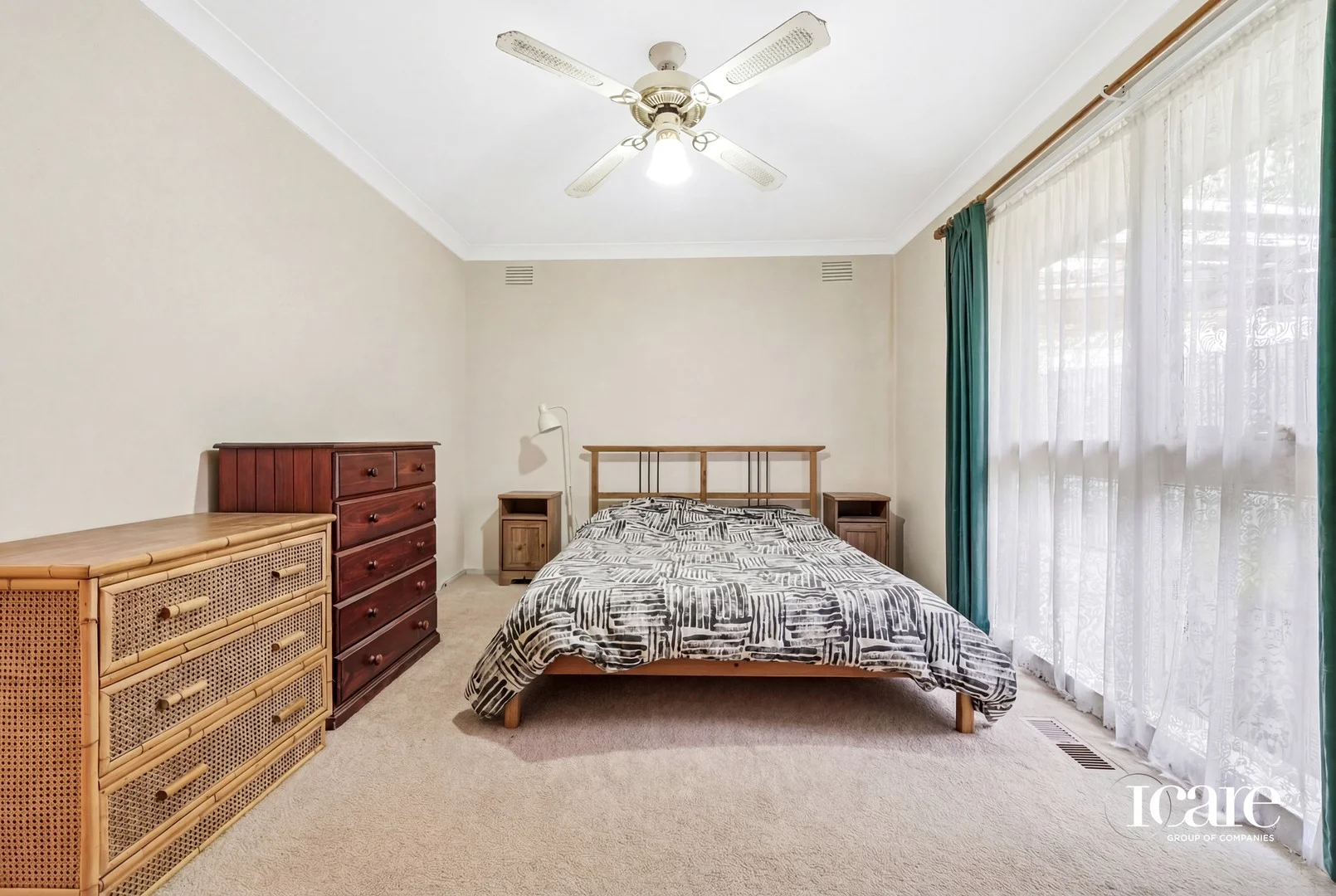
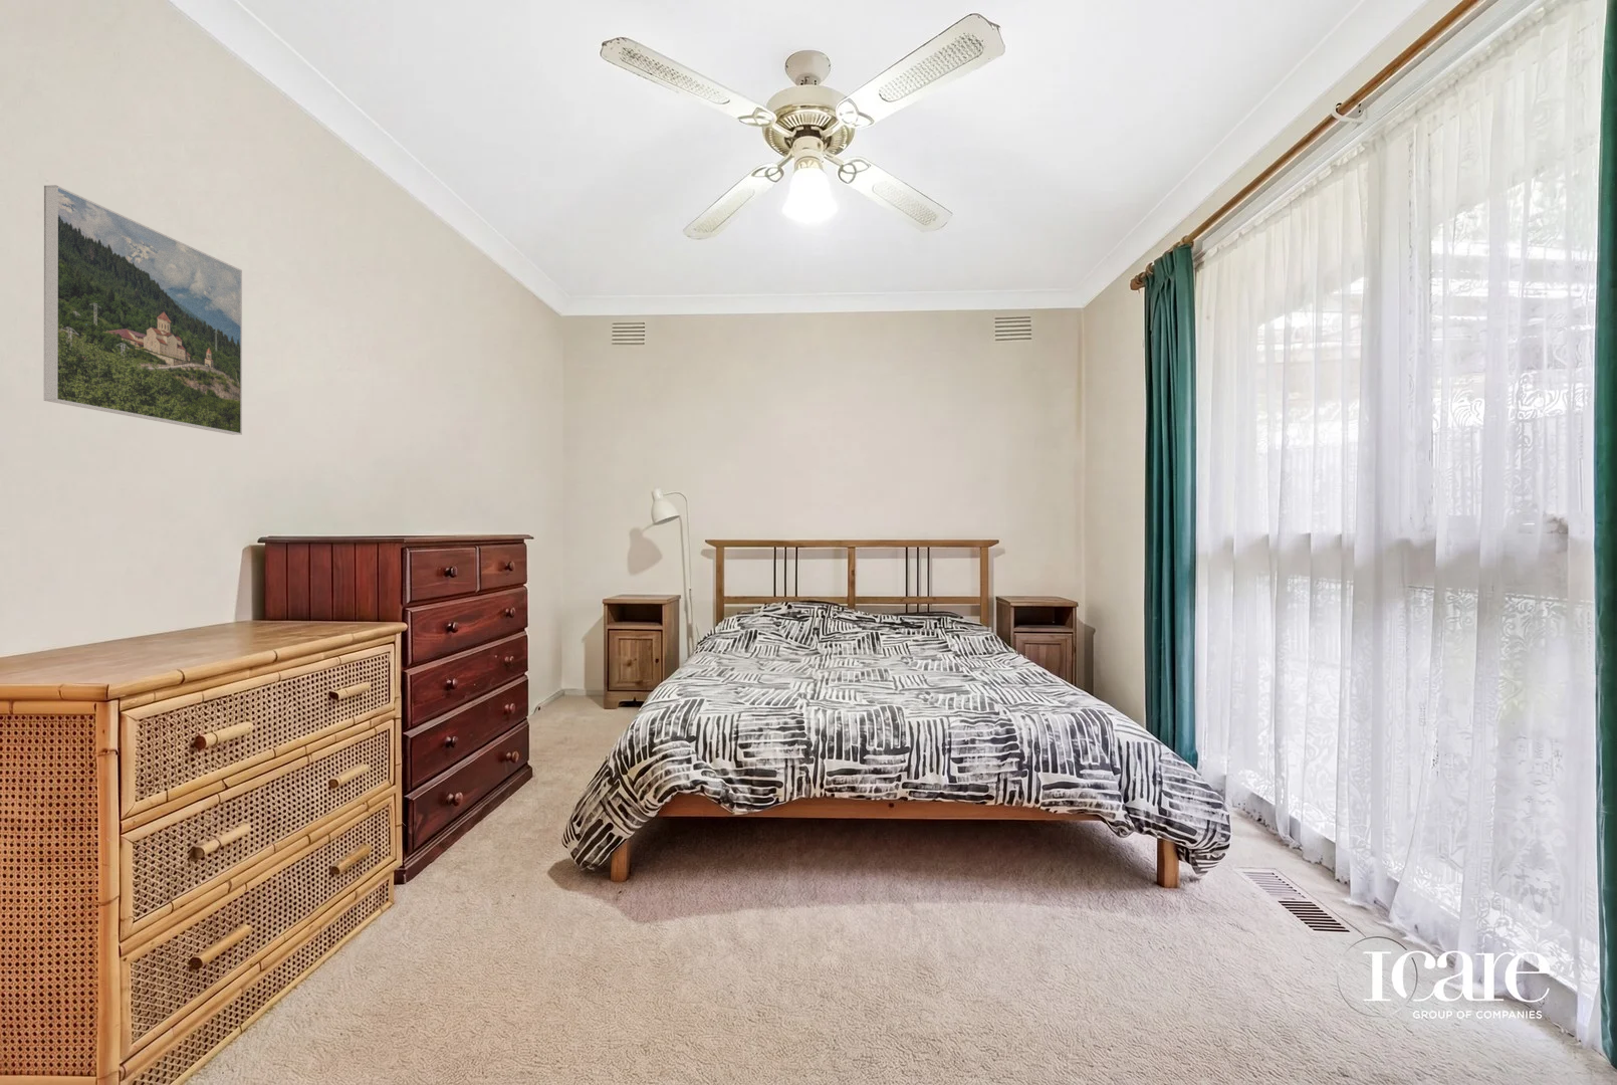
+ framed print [44,184,243,436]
